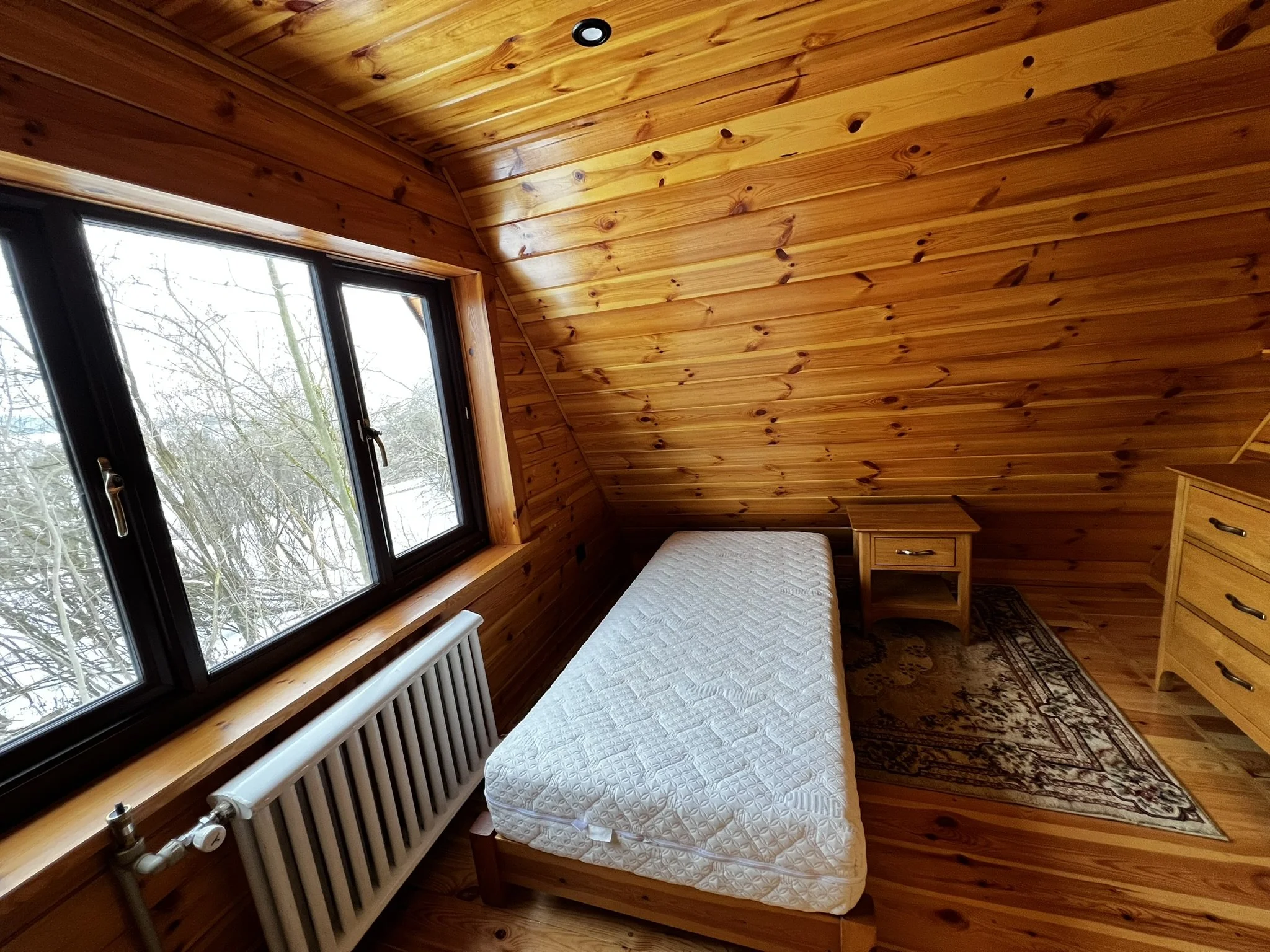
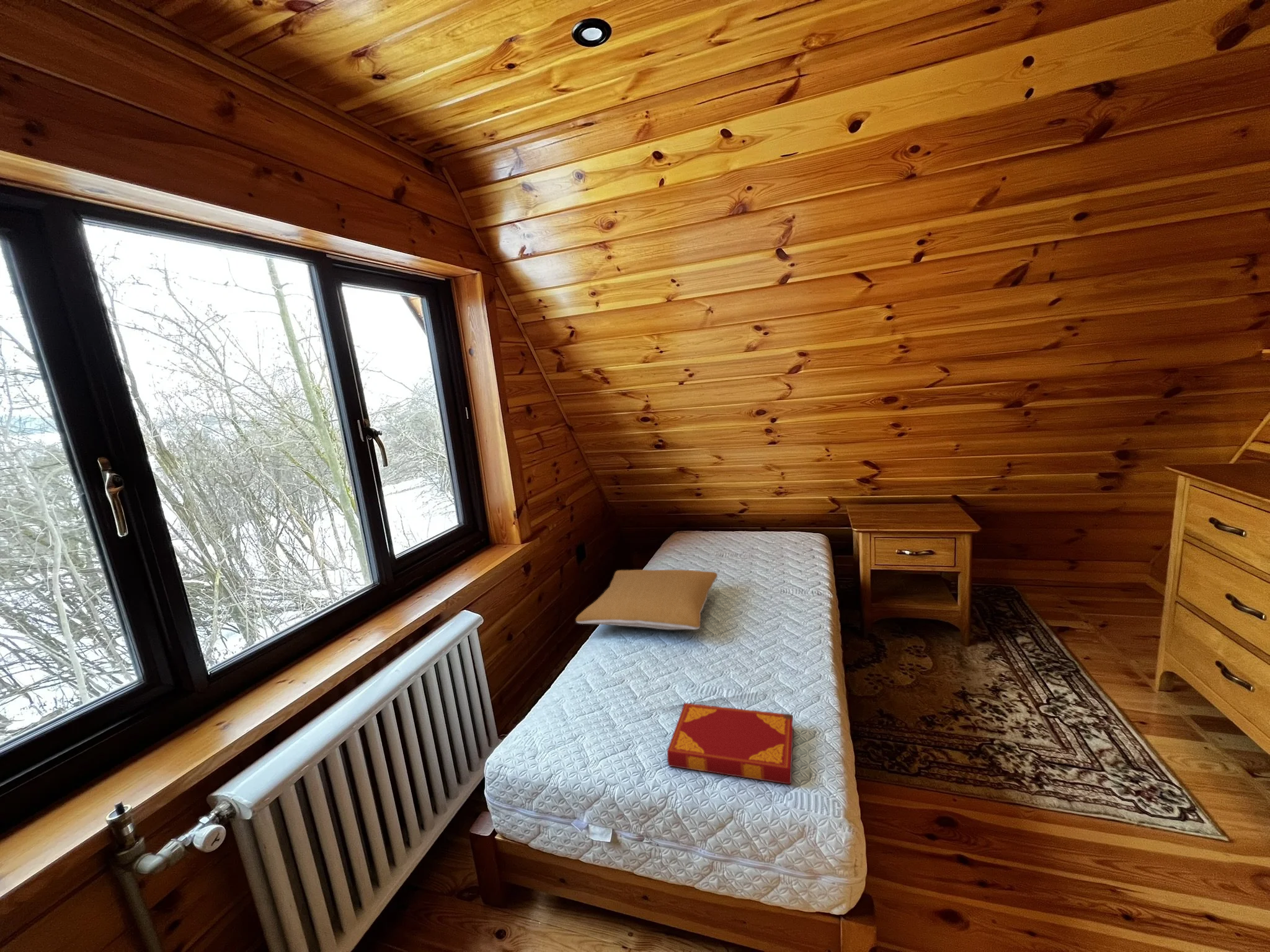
+ pillow [575,569,718,630]
+ hardback book [667,702,794,785]
